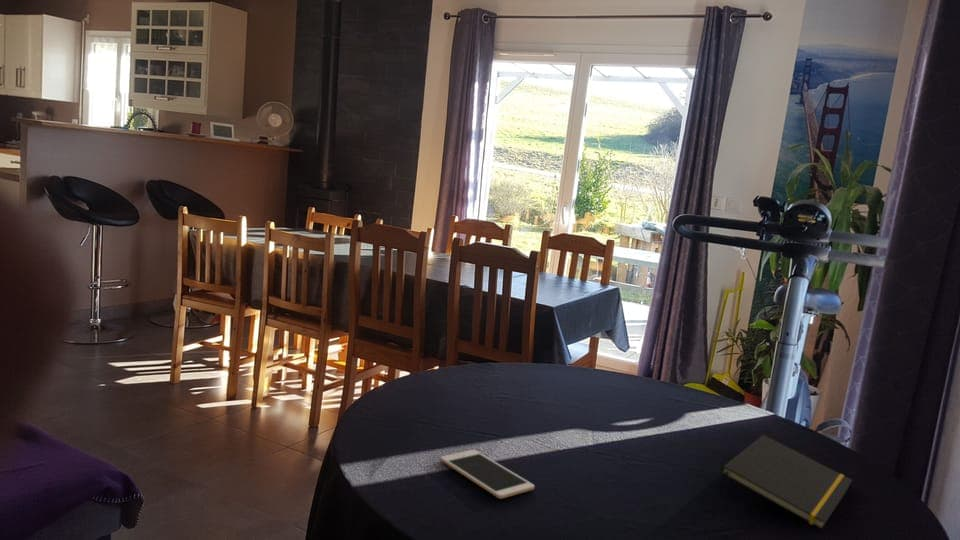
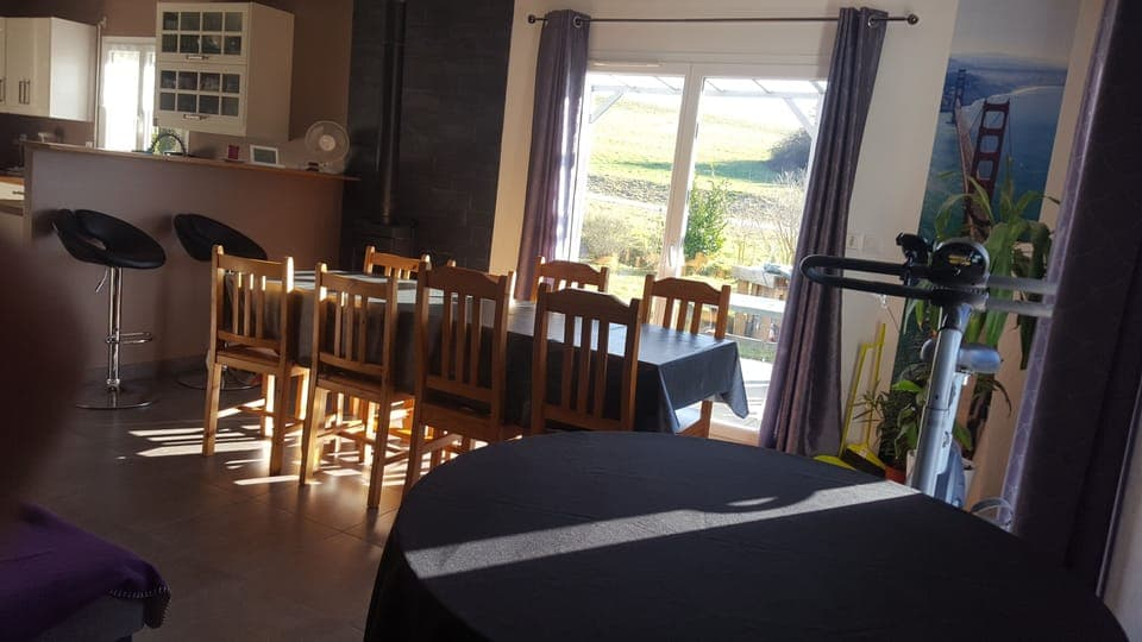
- notepad [717,434,853,530]
- cell phone [439,449,535,500]
